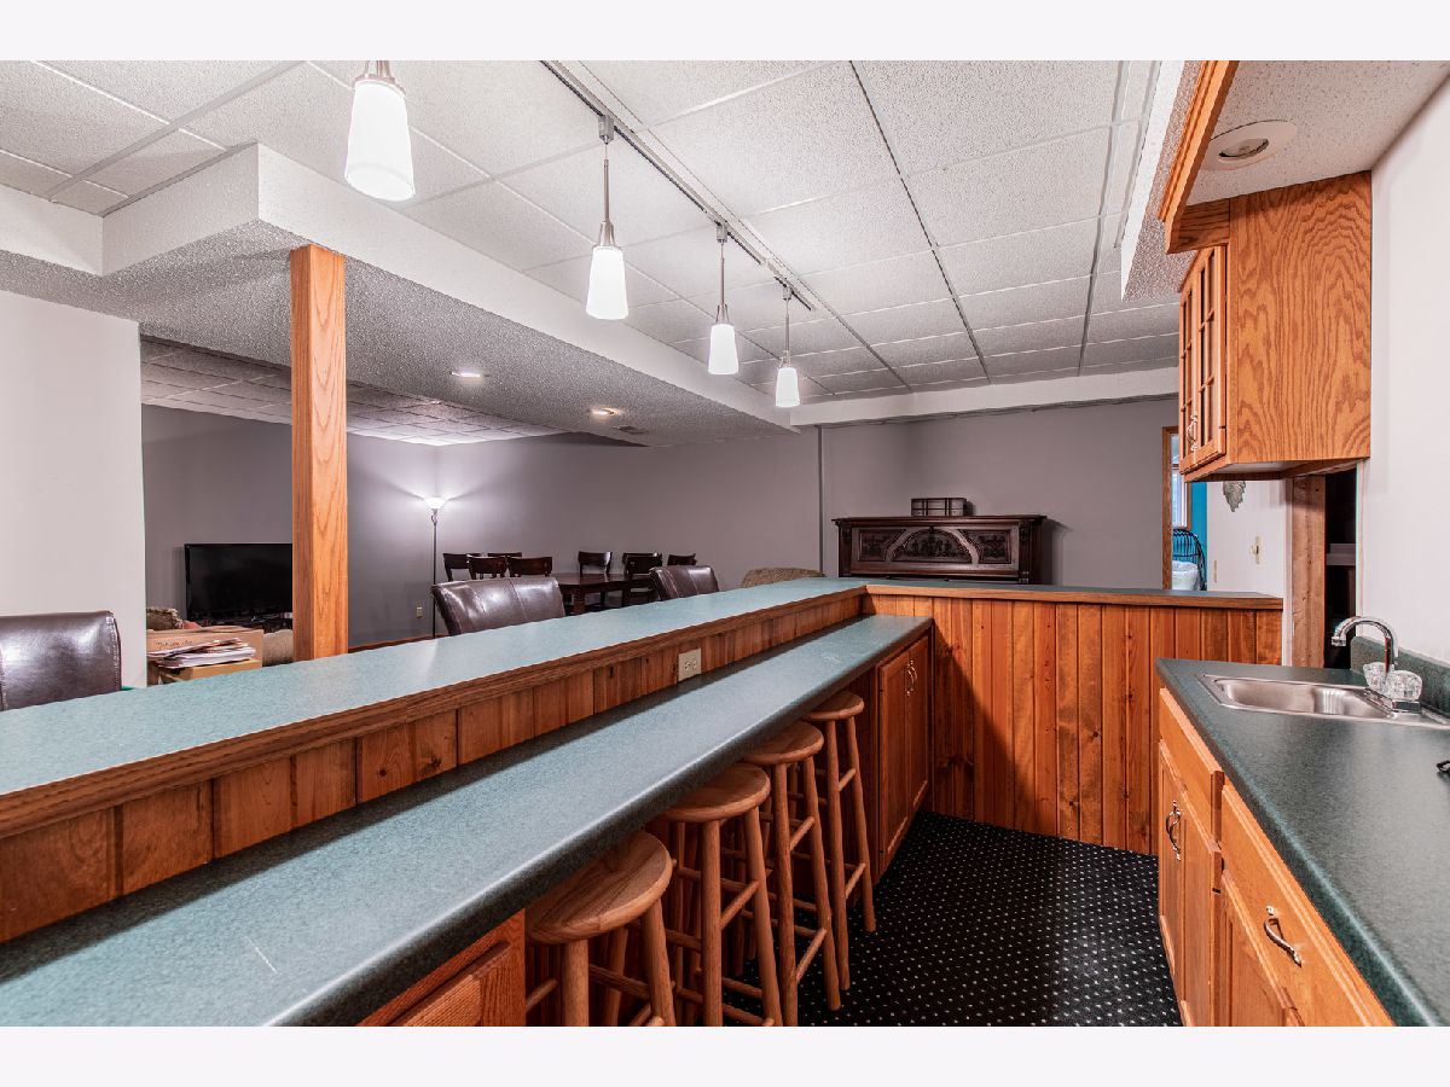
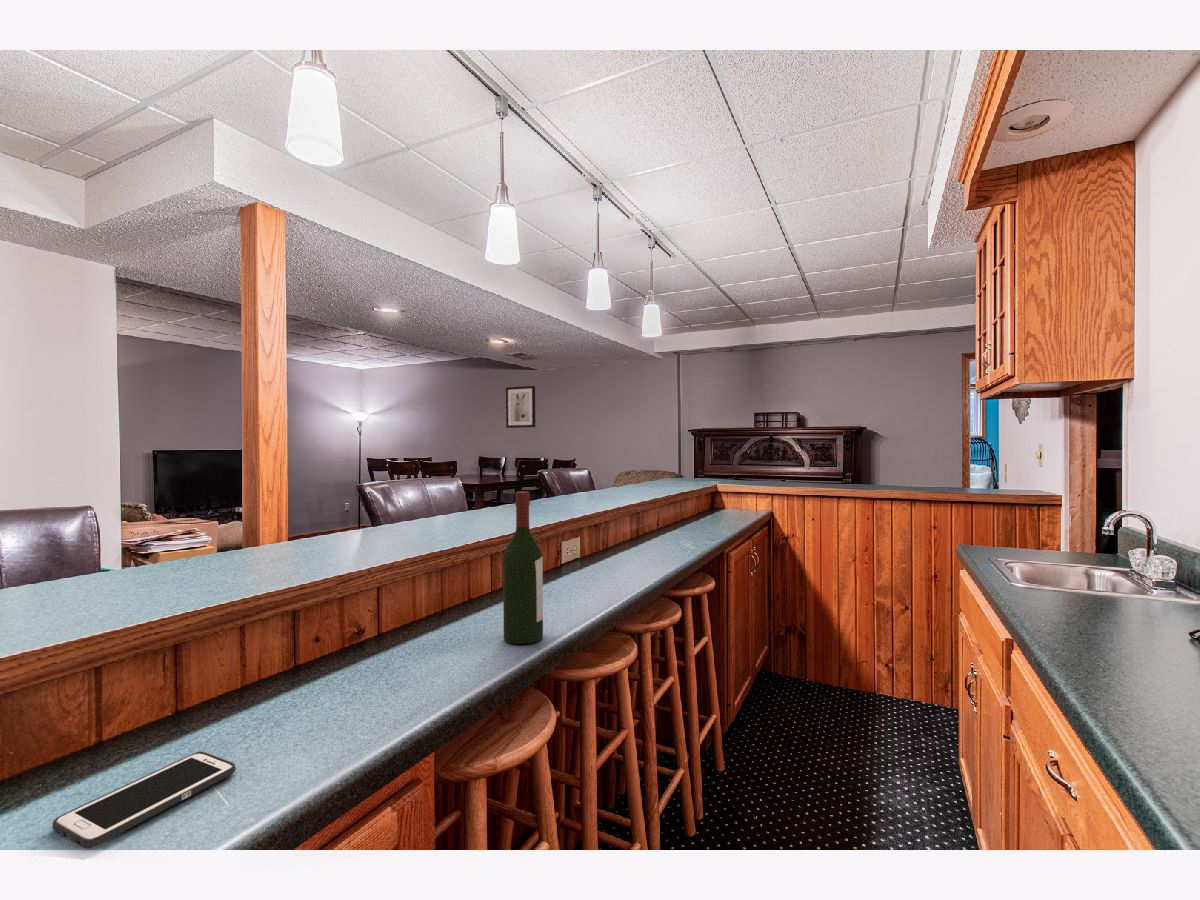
+ wine bottle [502,490,544,645]
+ wall art [505,385,536,429]
+ cell phone [52,751,236,849]
